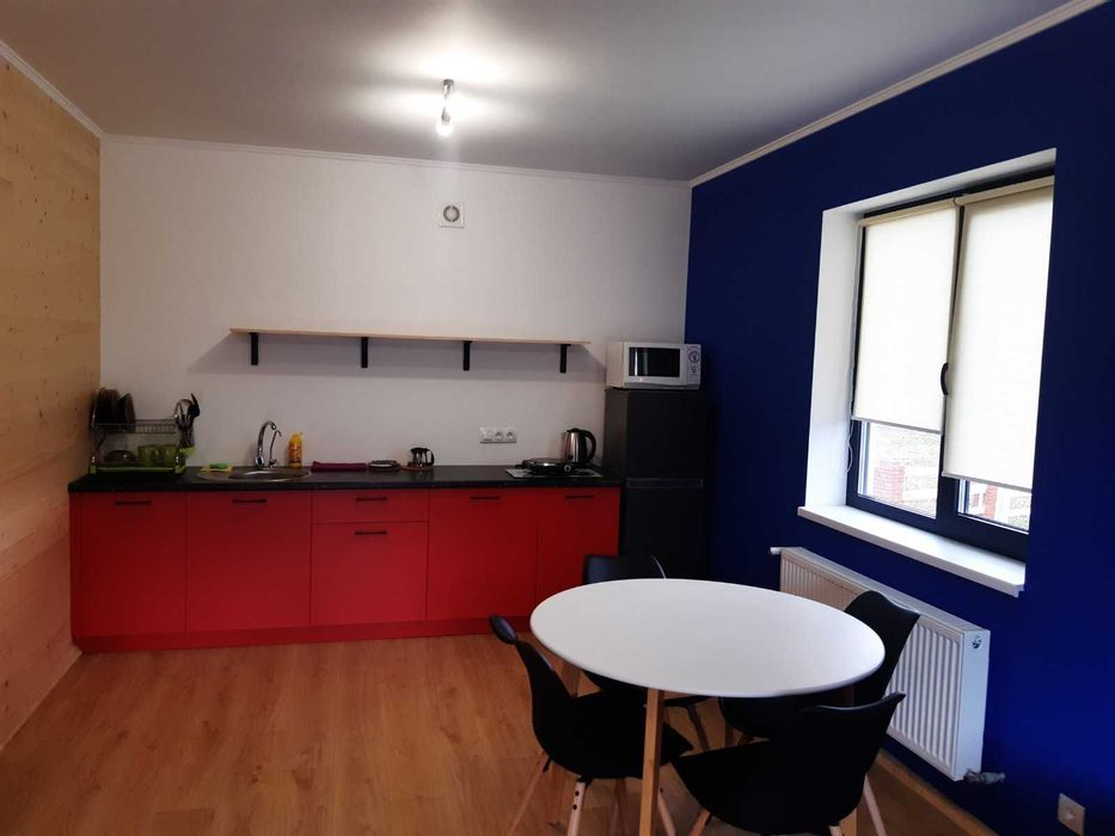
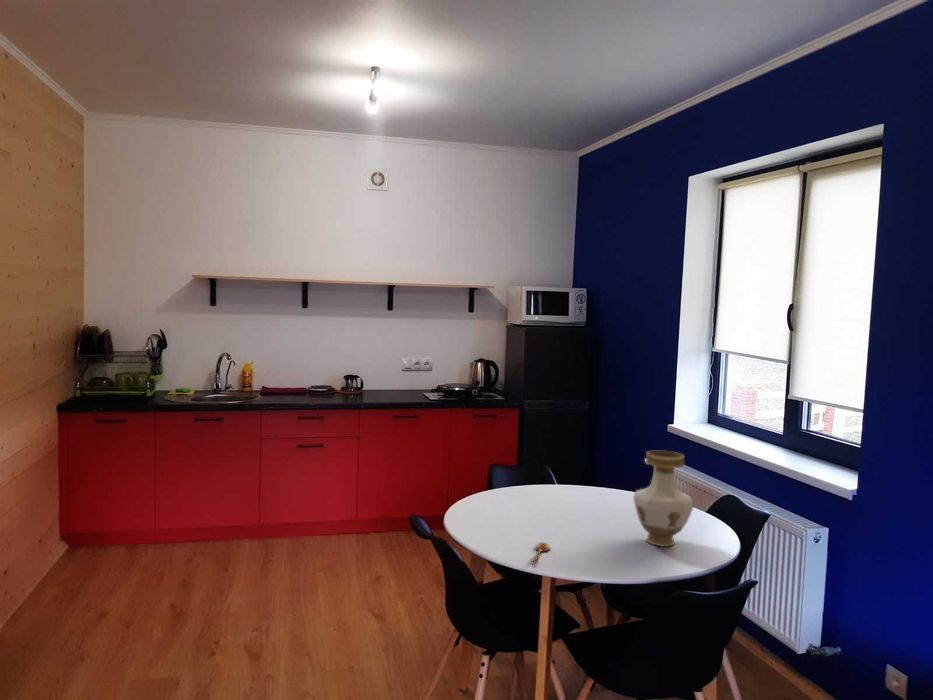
+ spoon [529,541,551,562]
+ vase [632,450,694,547]
